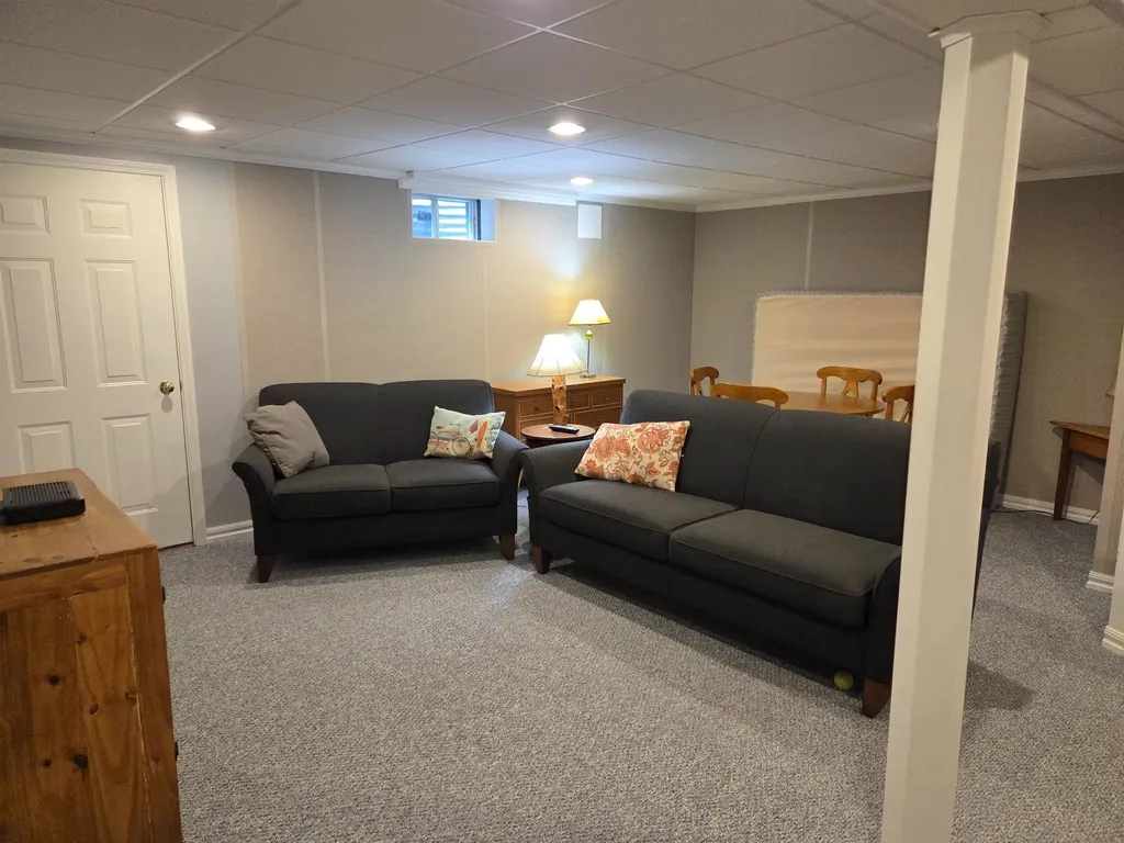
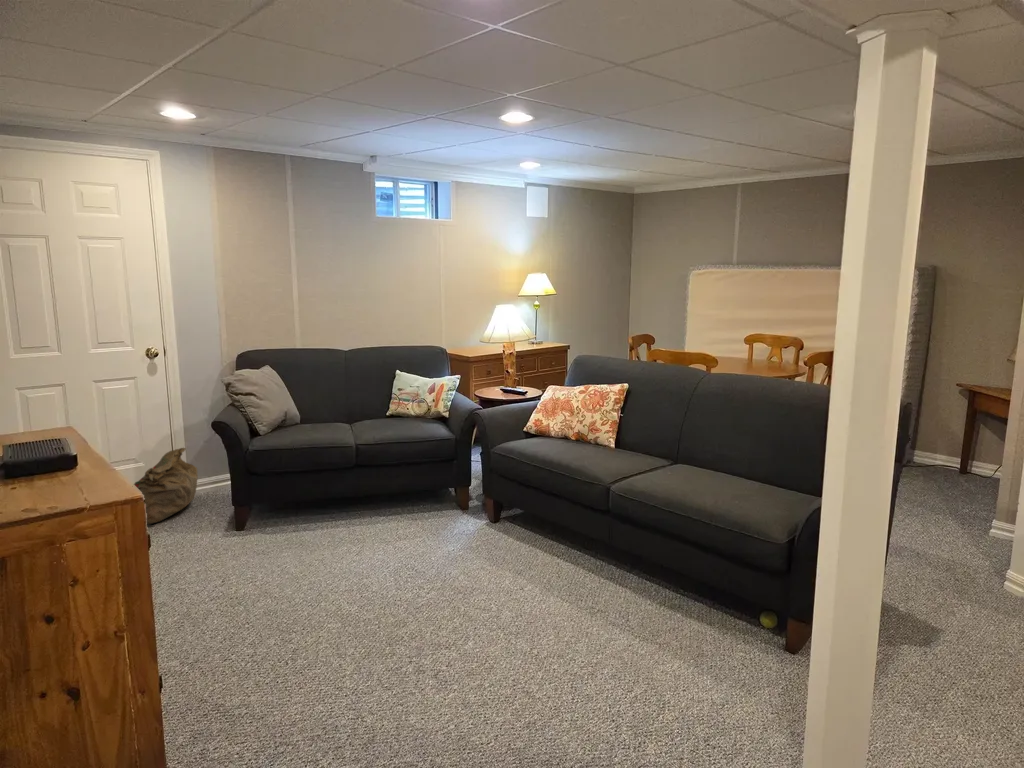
+ bag [133,447,199,526]
